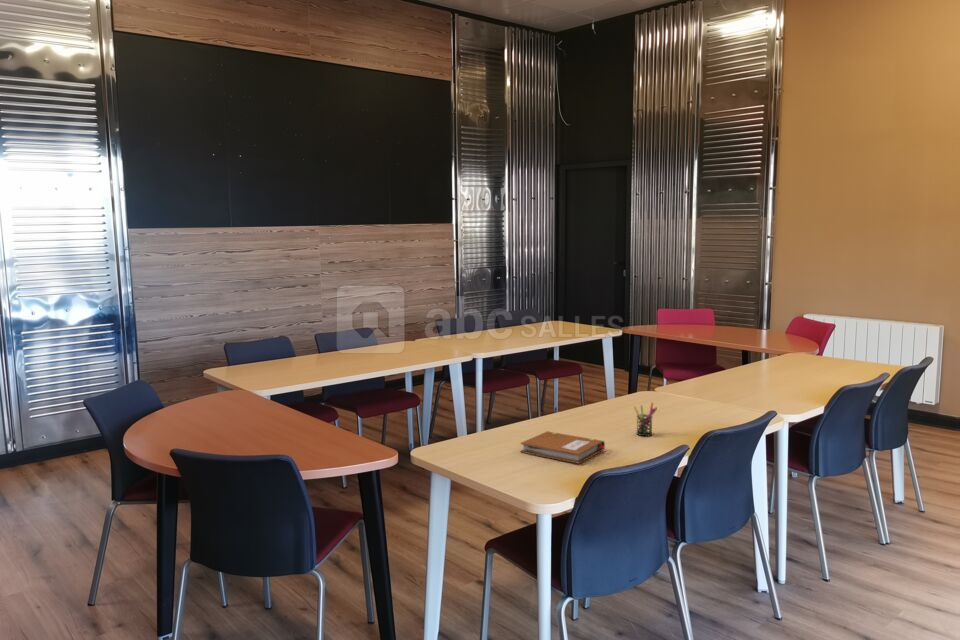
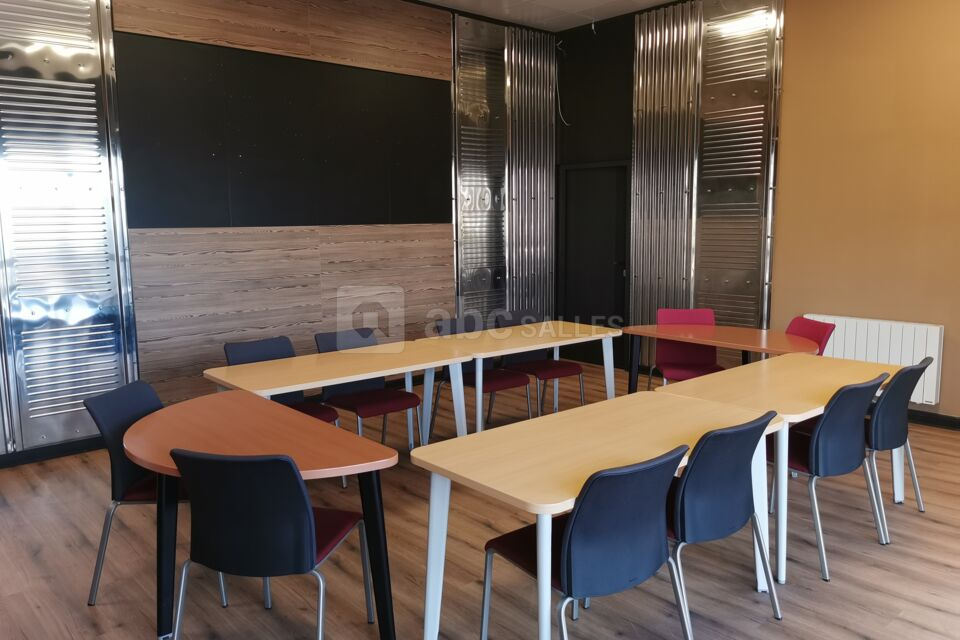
- pen holder [633,402,658,437]
- notebook [519,430,606,465]
